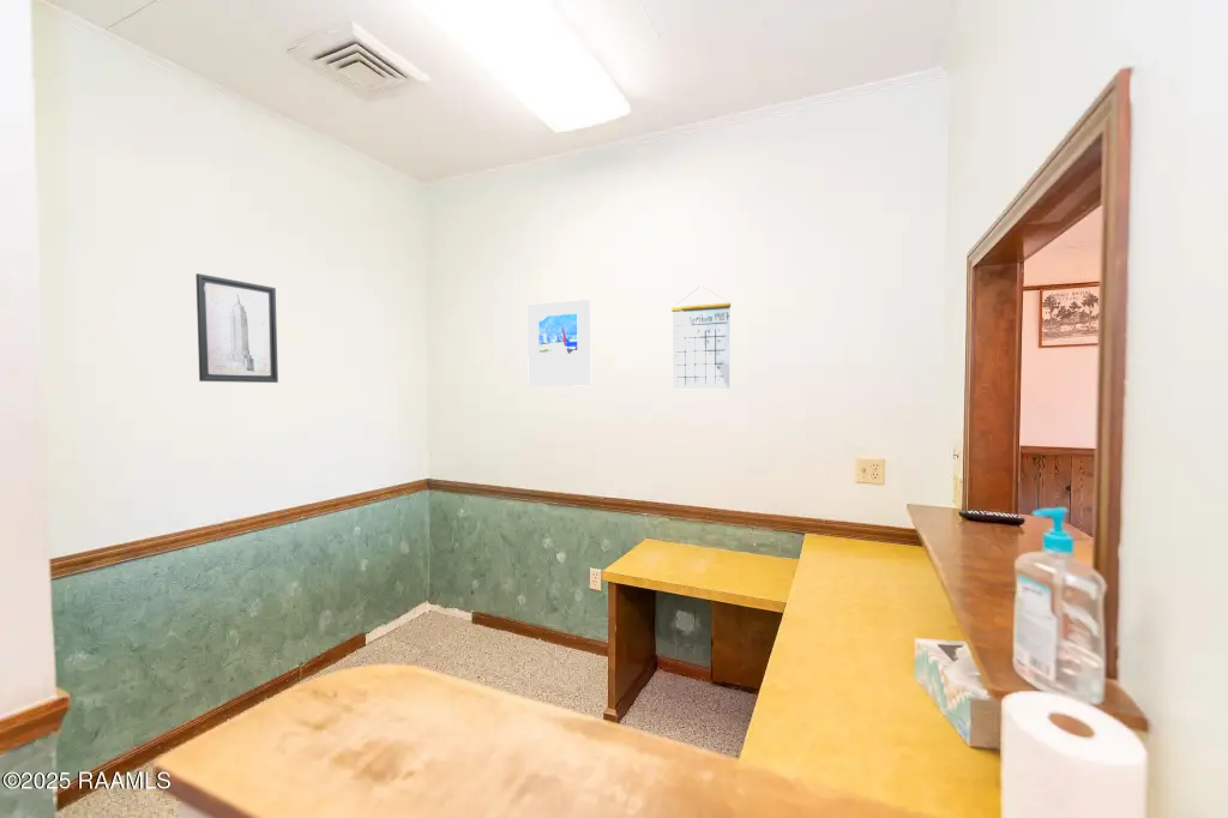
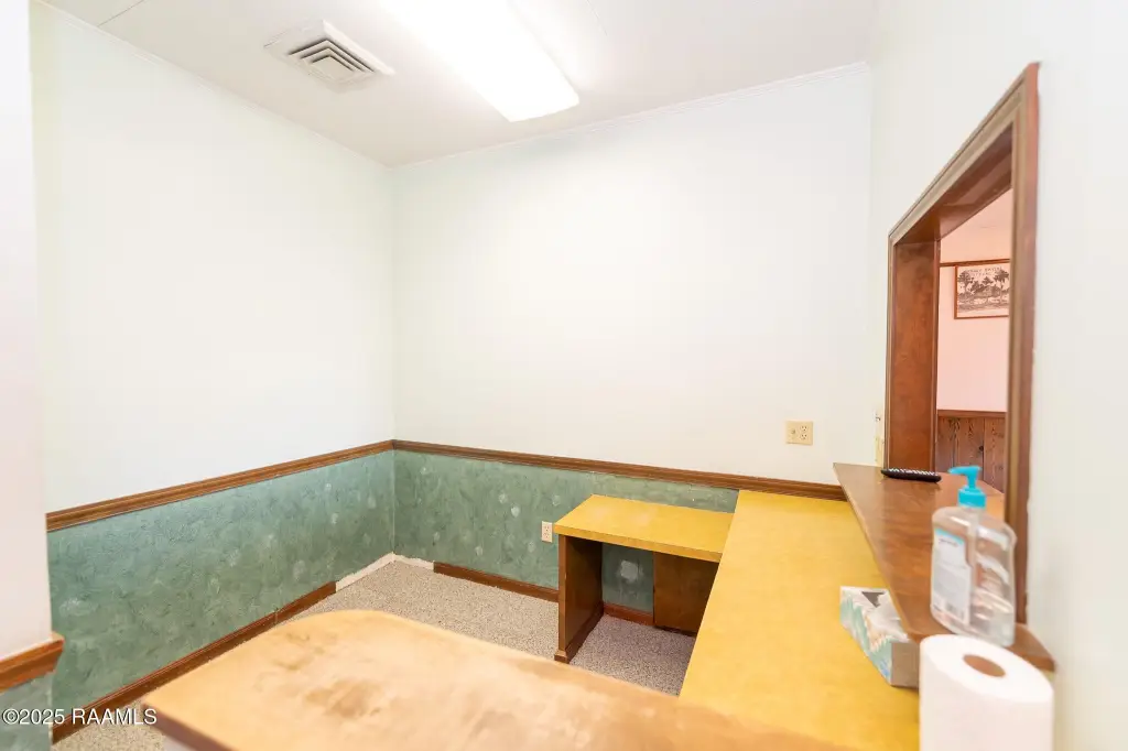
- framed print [526,299,591,387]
- wall art [194,272,279,384]
- calendar [670,287,732,390]
